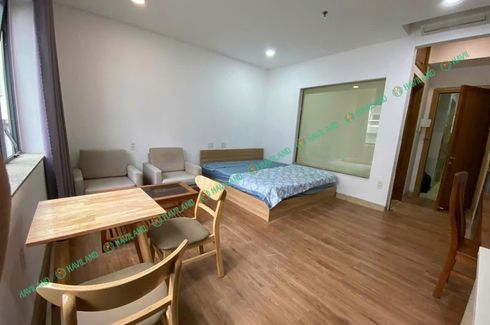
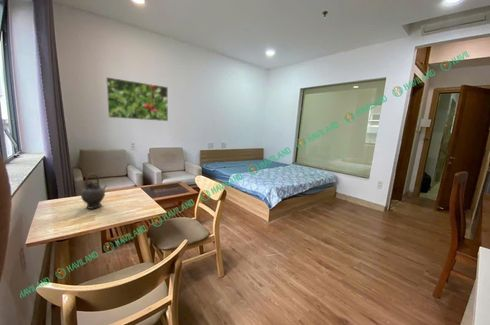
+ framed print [105,76,169,122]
+ teapot [80,172,108,210]
